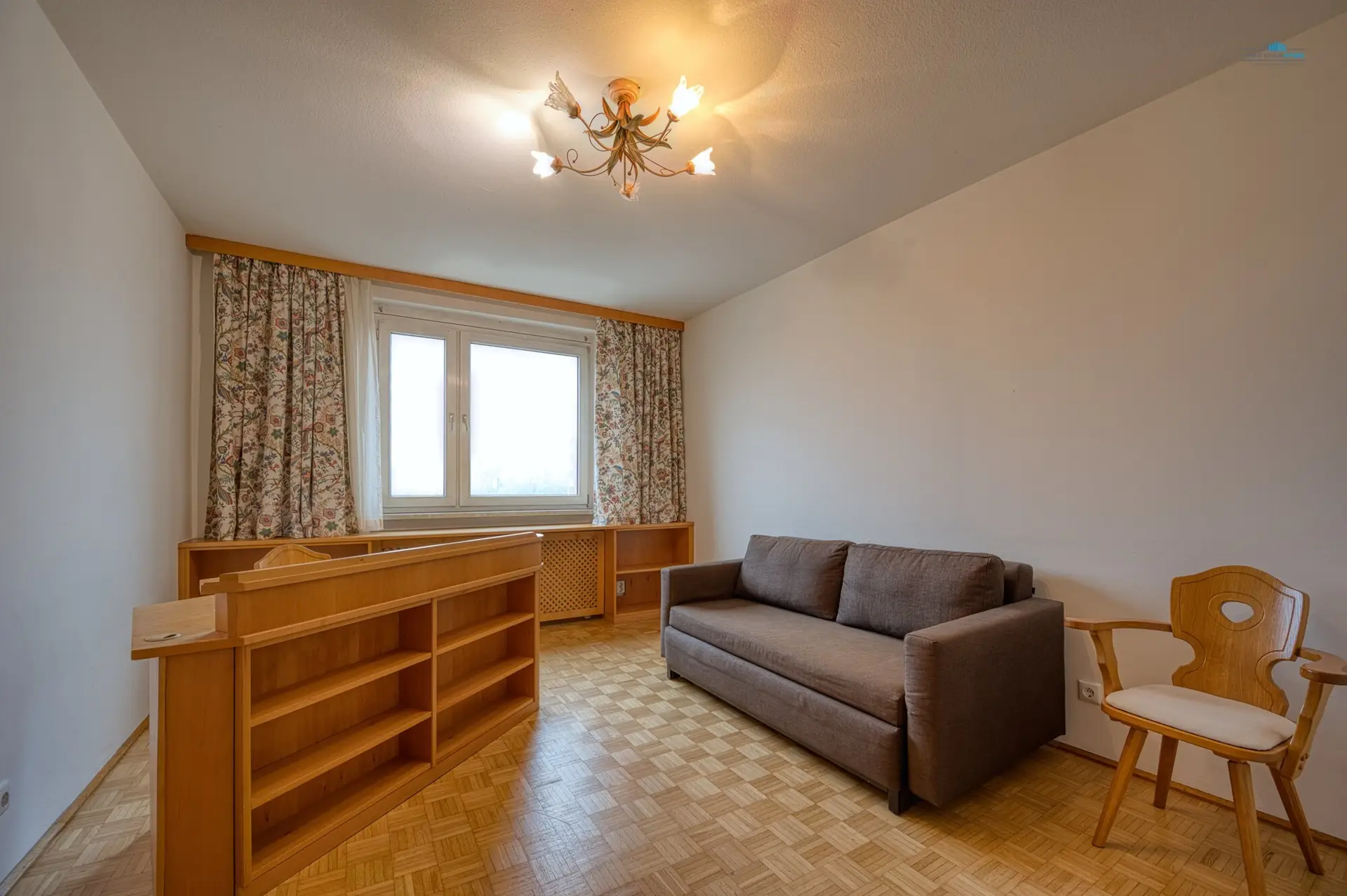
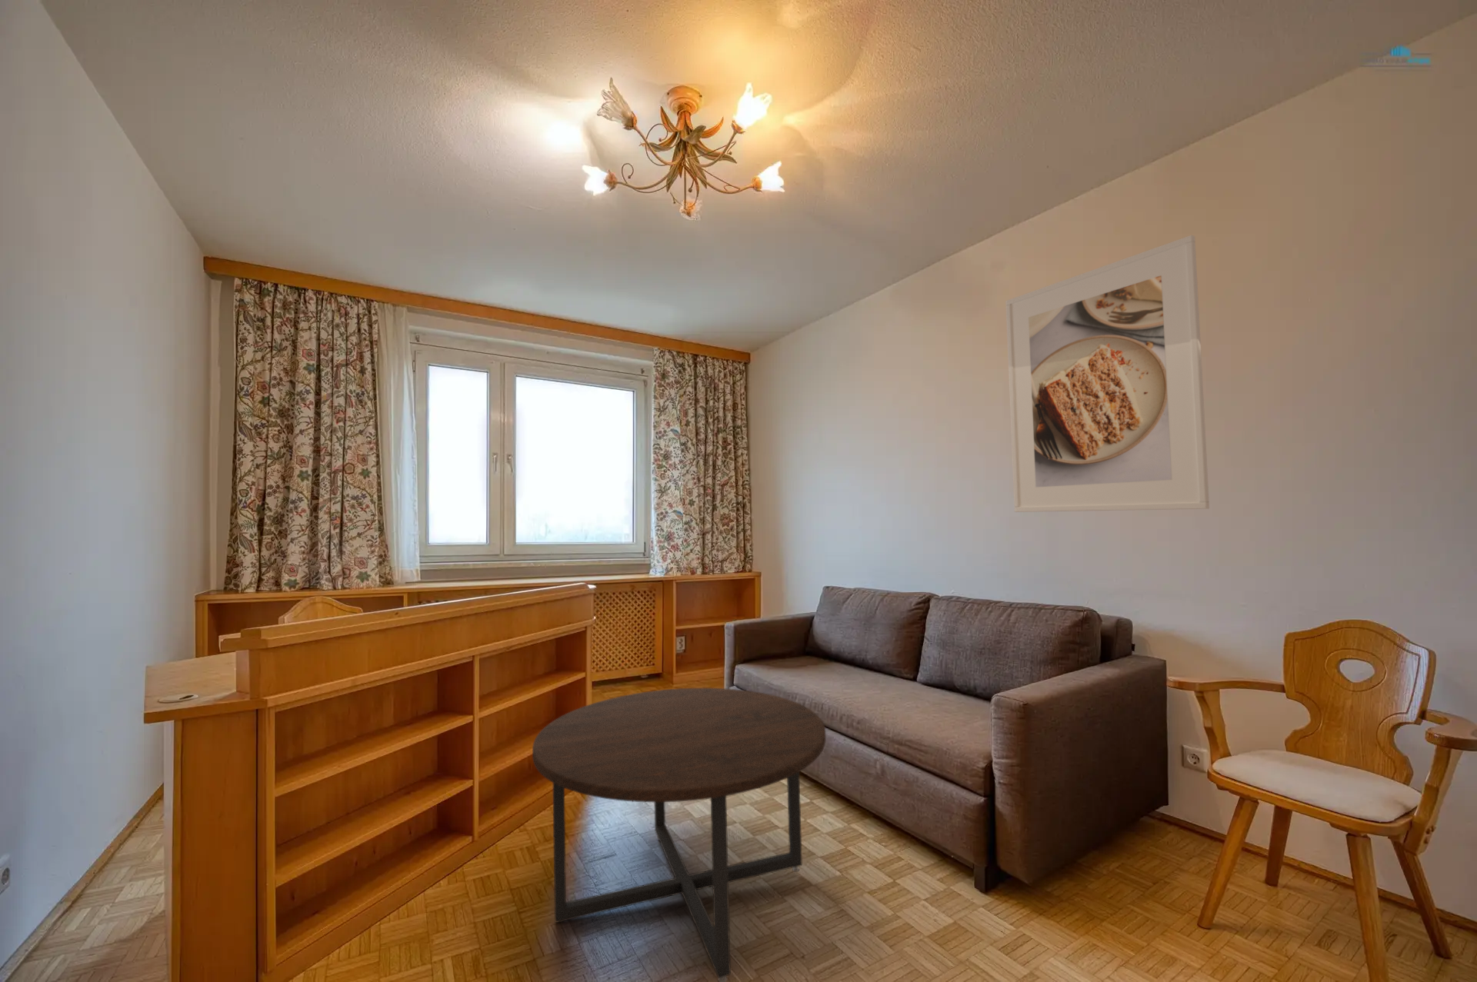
+ coffee table [532,687,827,982]
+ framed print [1004,235,1211,513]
